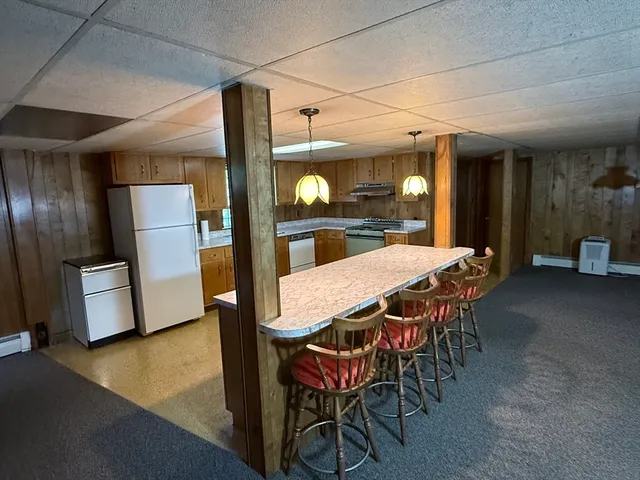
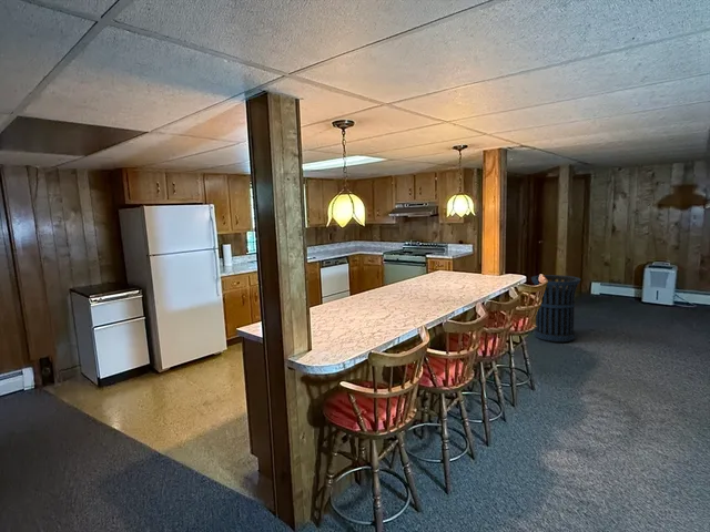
+ trash can [530,274,581,344]
